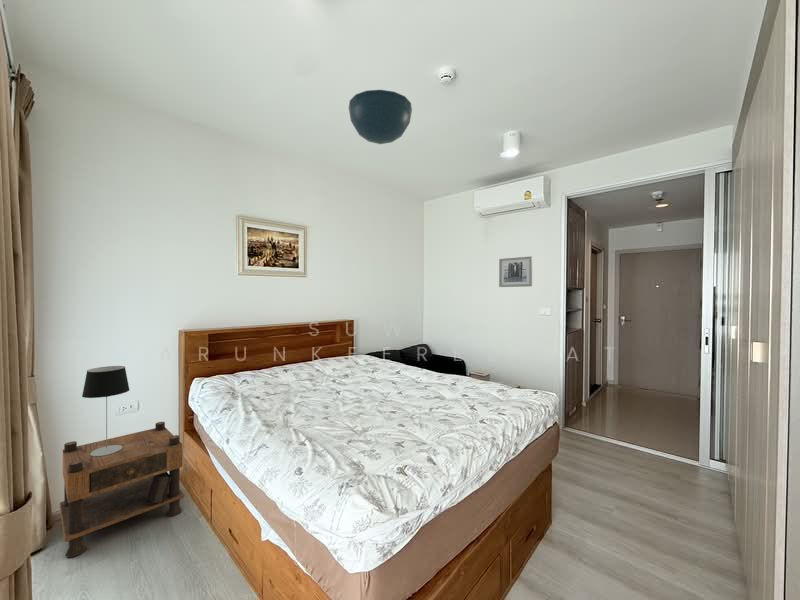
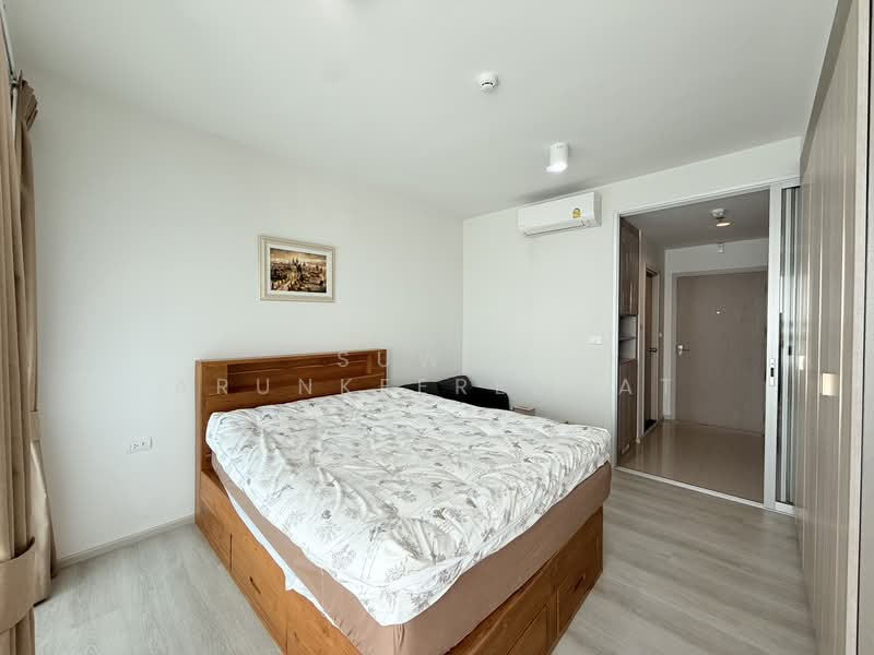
- nightstand [58,421,185,558]
- ceiling light [348,89,413,145]
- wall art [498,255,533,288]
- table lamp [81,365,131,456]
